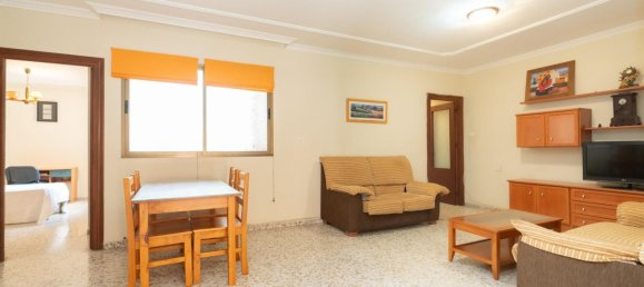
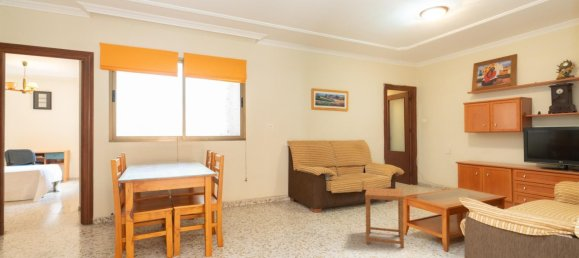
+ side table [364,186,405,249]
